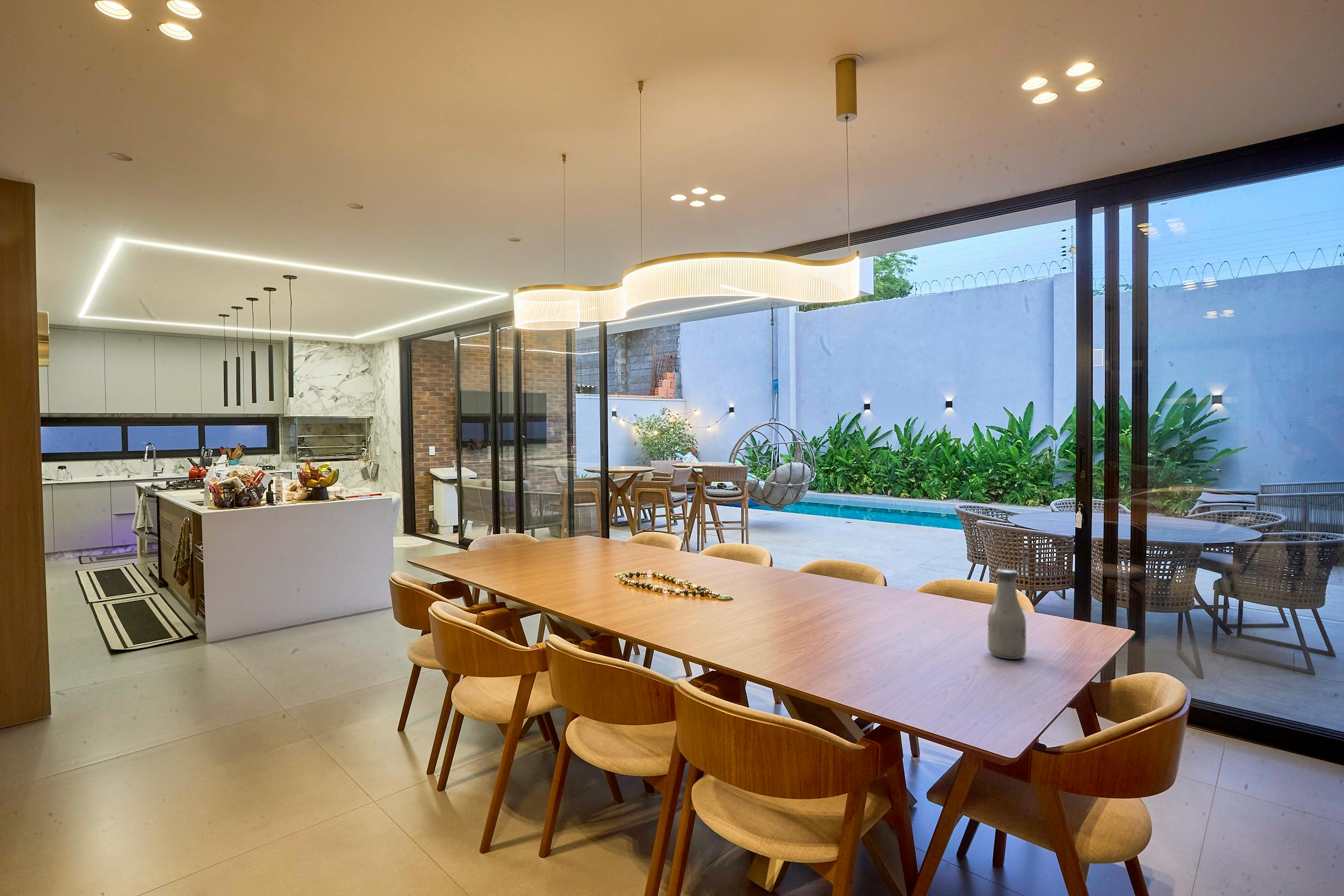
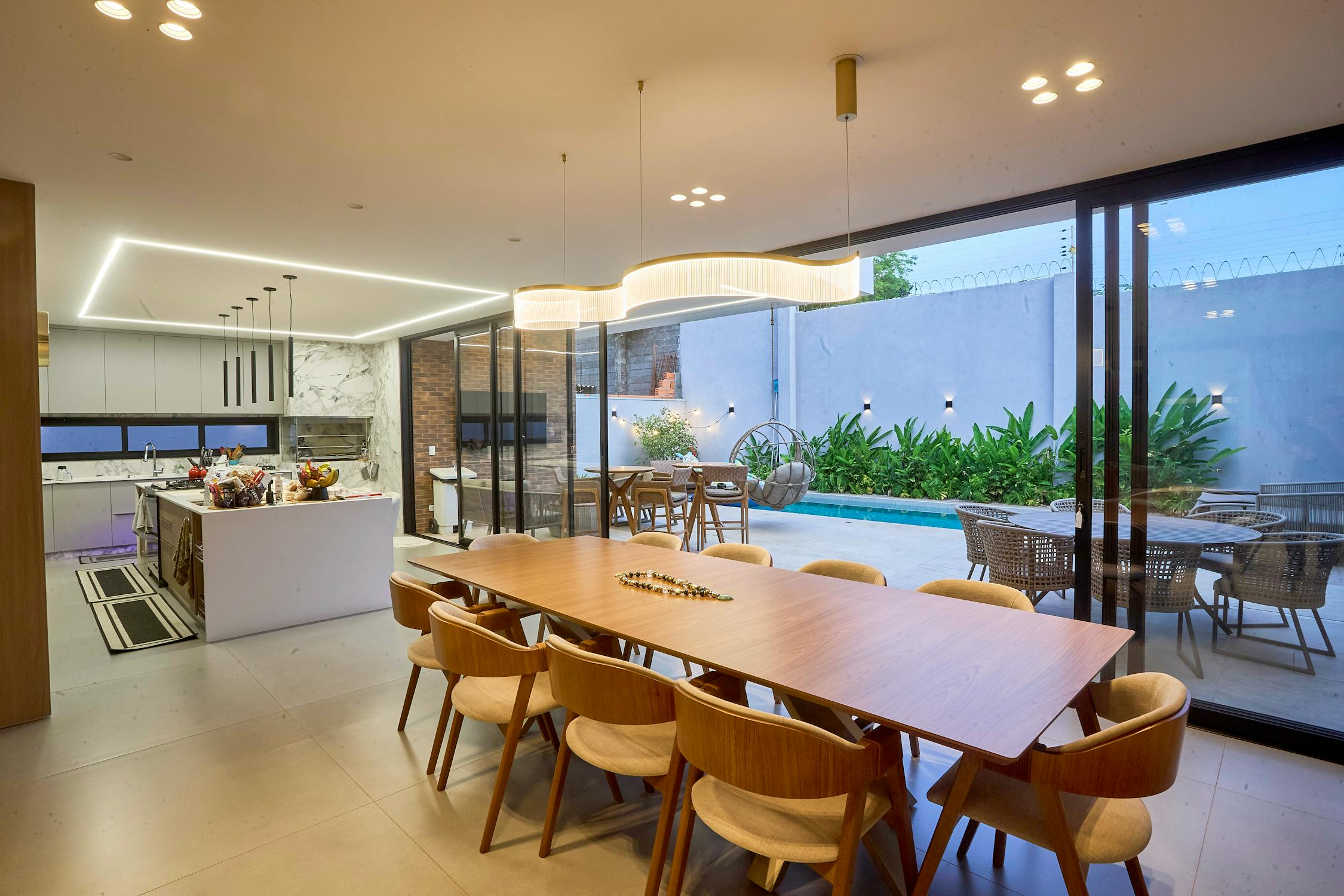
- bottle [987,568,1027,660]
